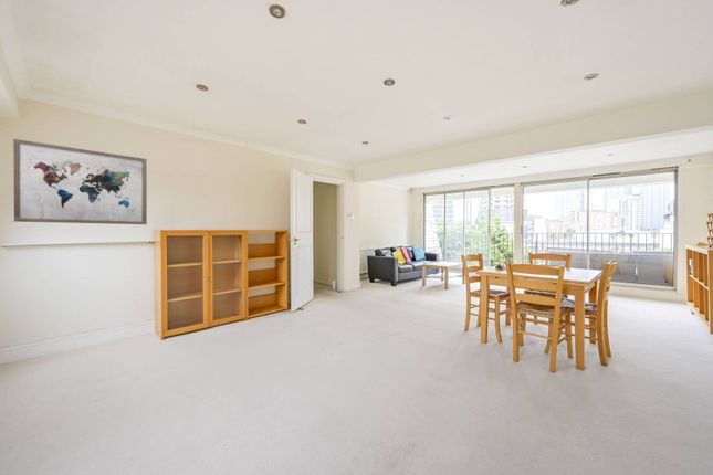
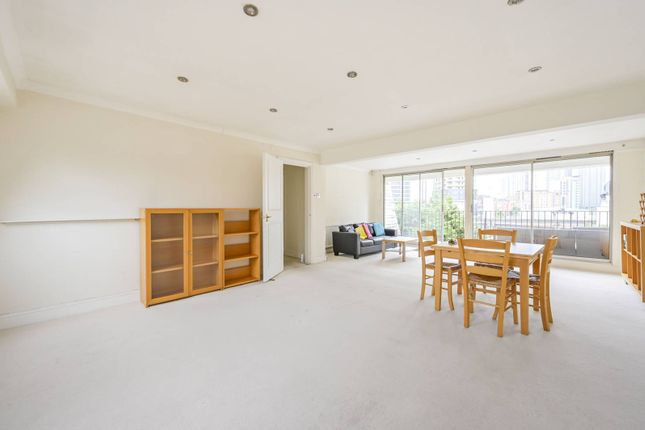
- wall art [12,138,148,225]
